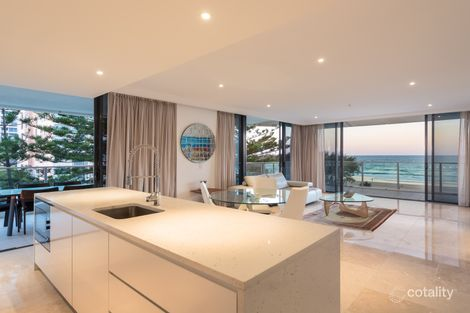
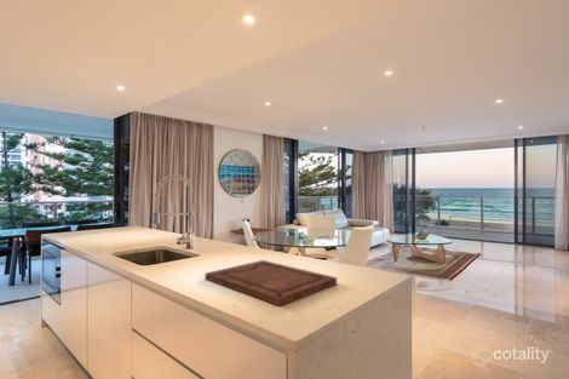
+ cutting board [203,259,338,306]
